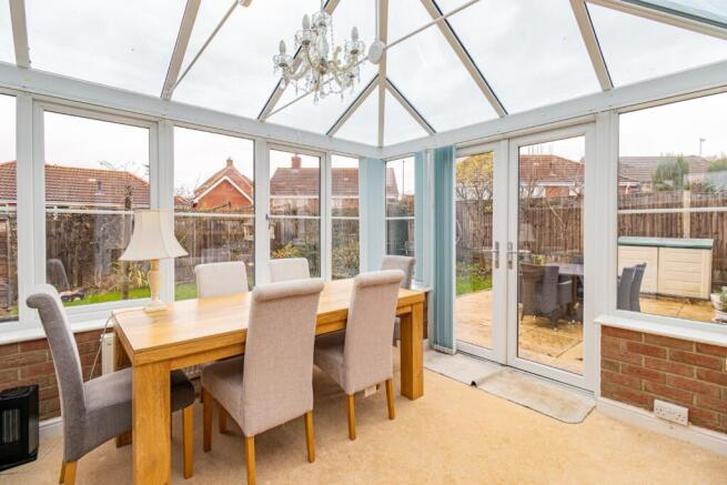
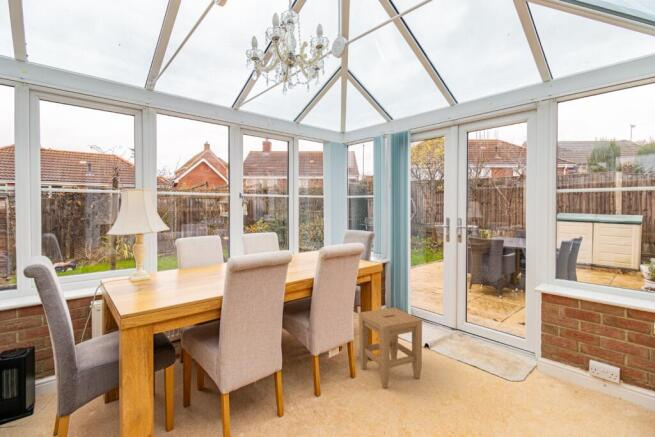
+ stool [358,307,423,389]
